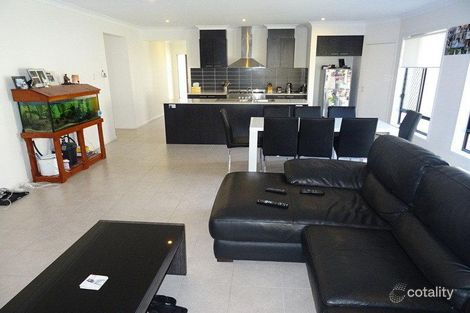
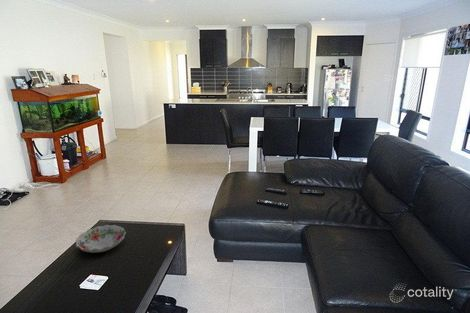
+ decorative bowl [75,224,127,254]
